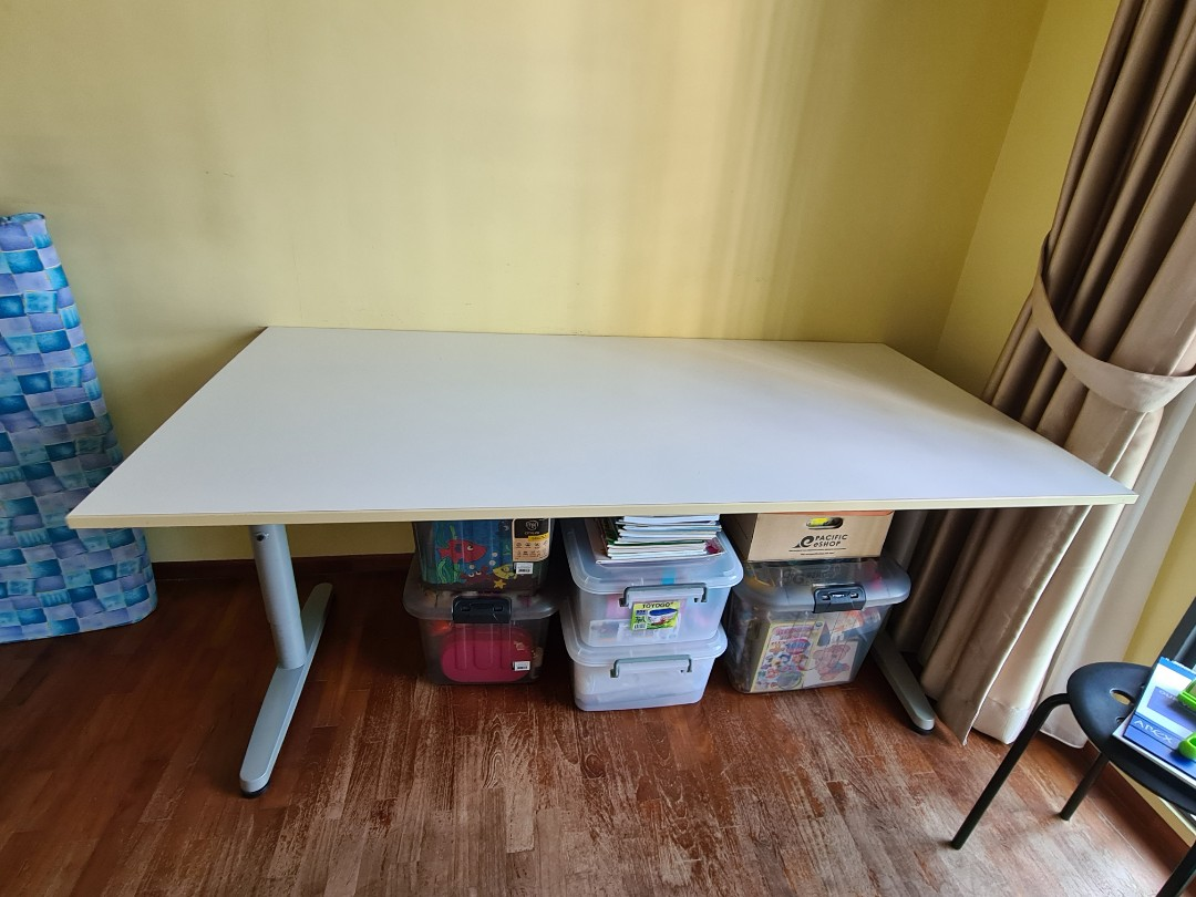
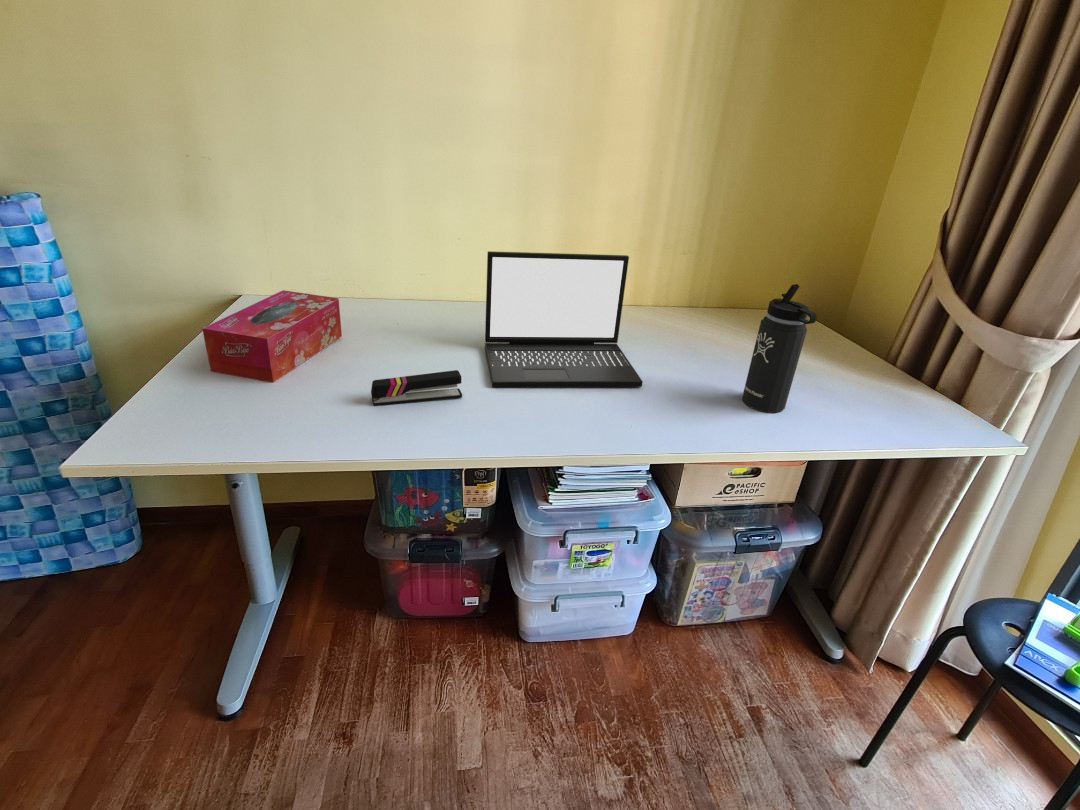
+ stapler [370,369,463,407]
+ thermos bottle [741,283,818,414]
+ tissue box [201,289,343,383]
+ laptop [484,250,644,389]
